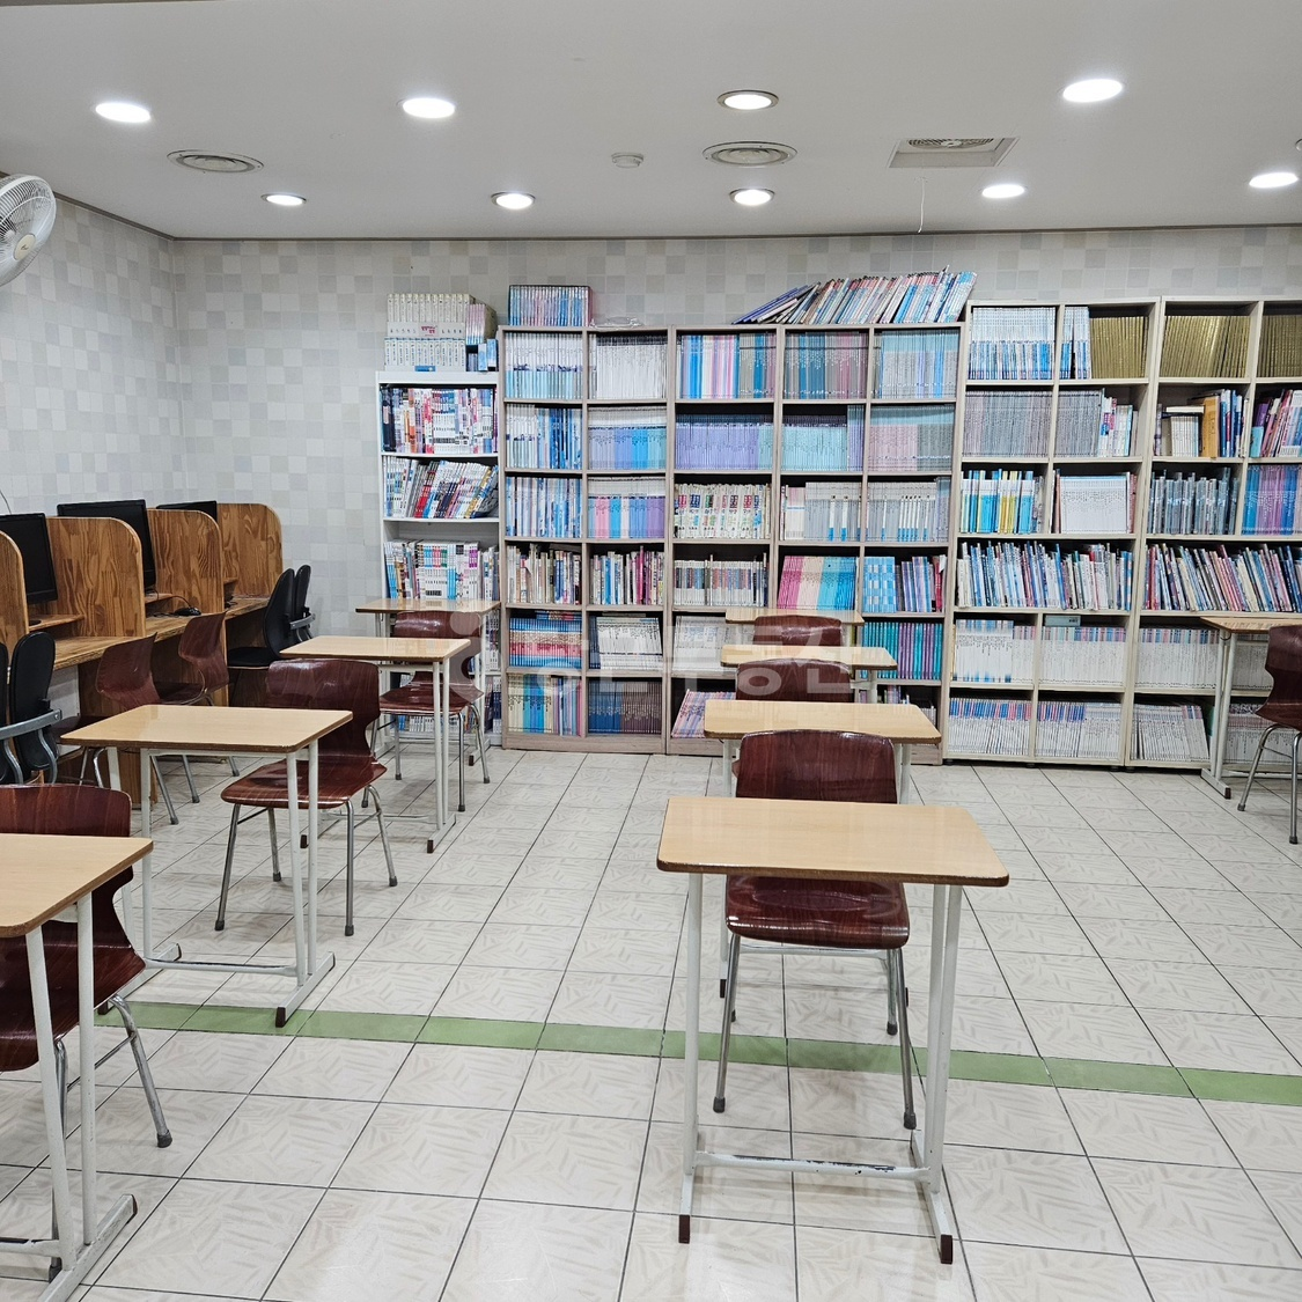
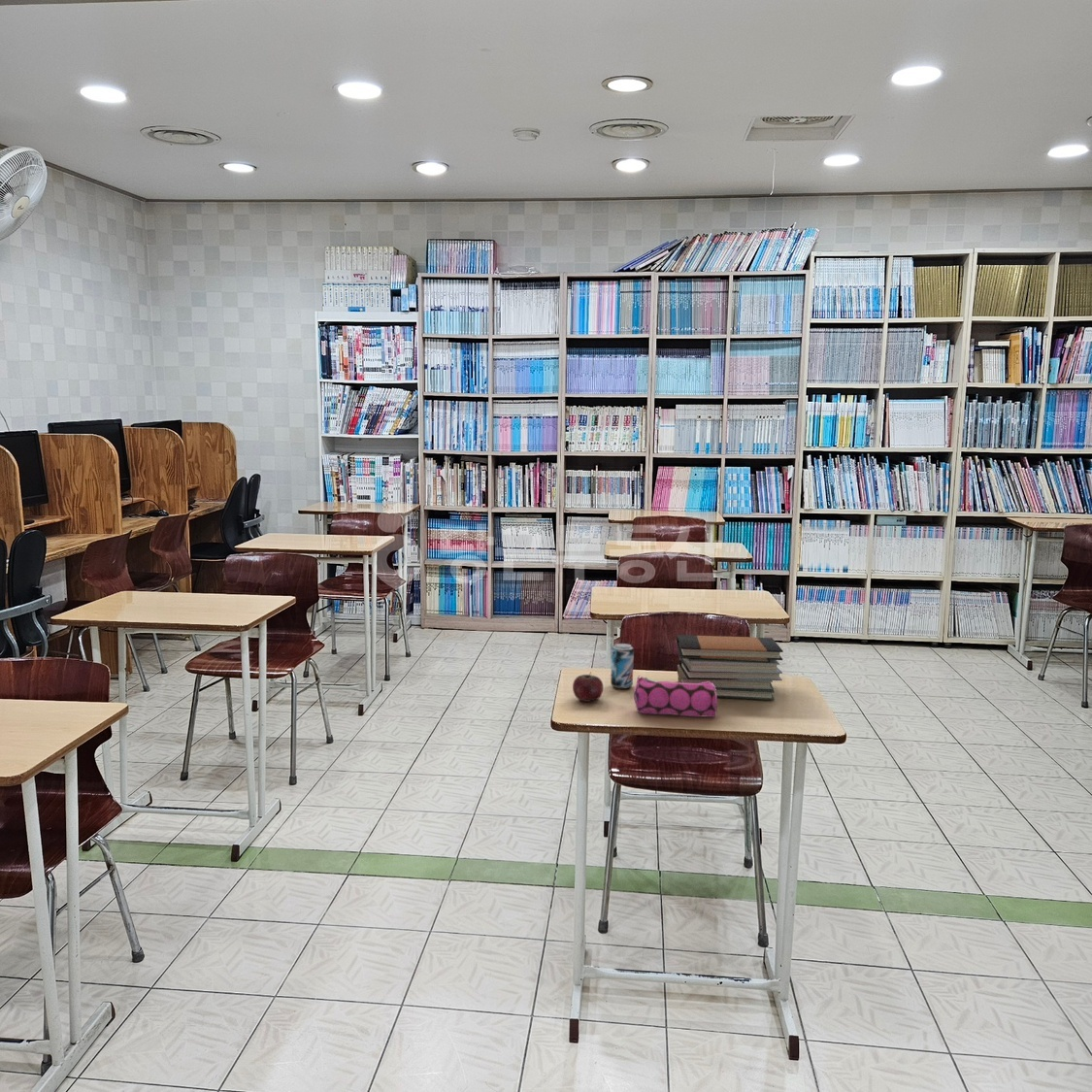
+ beer can [610,643,635,690]
+ pencil case [633,674,718,718]
+ apple [572,672,604,703]
+ book stack [676,634,784,701]
